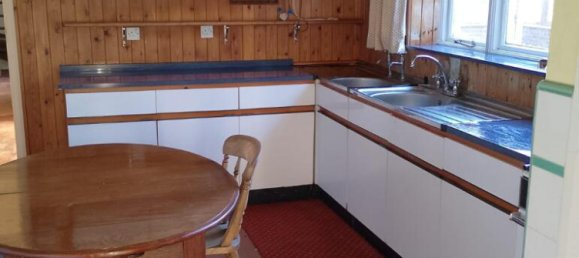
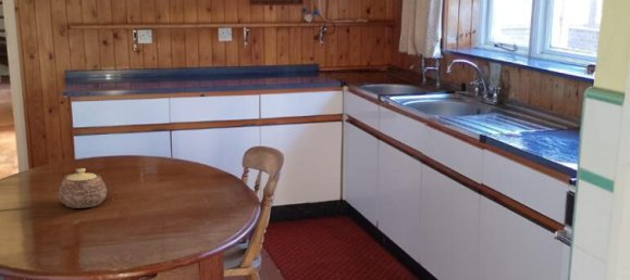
+ teapot [58,167,108,209]
